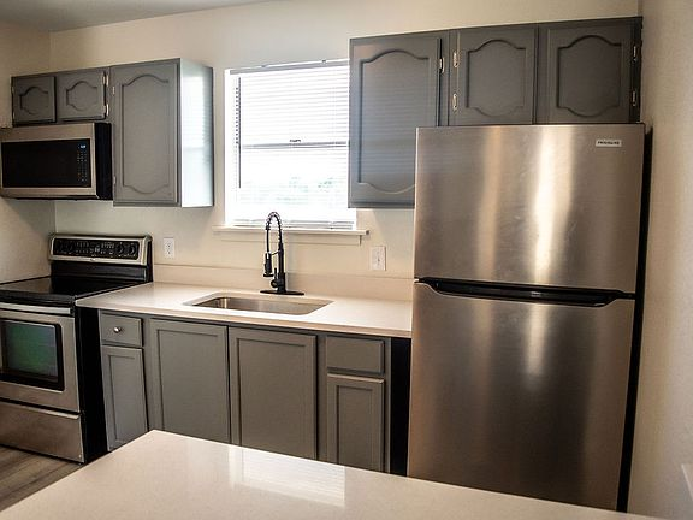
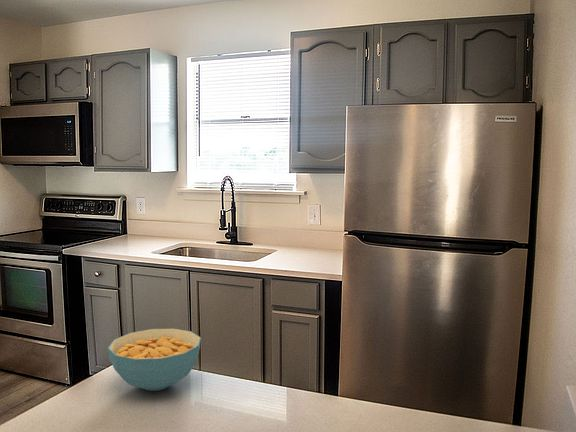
+ cereal bowl [107,327,202,392]
